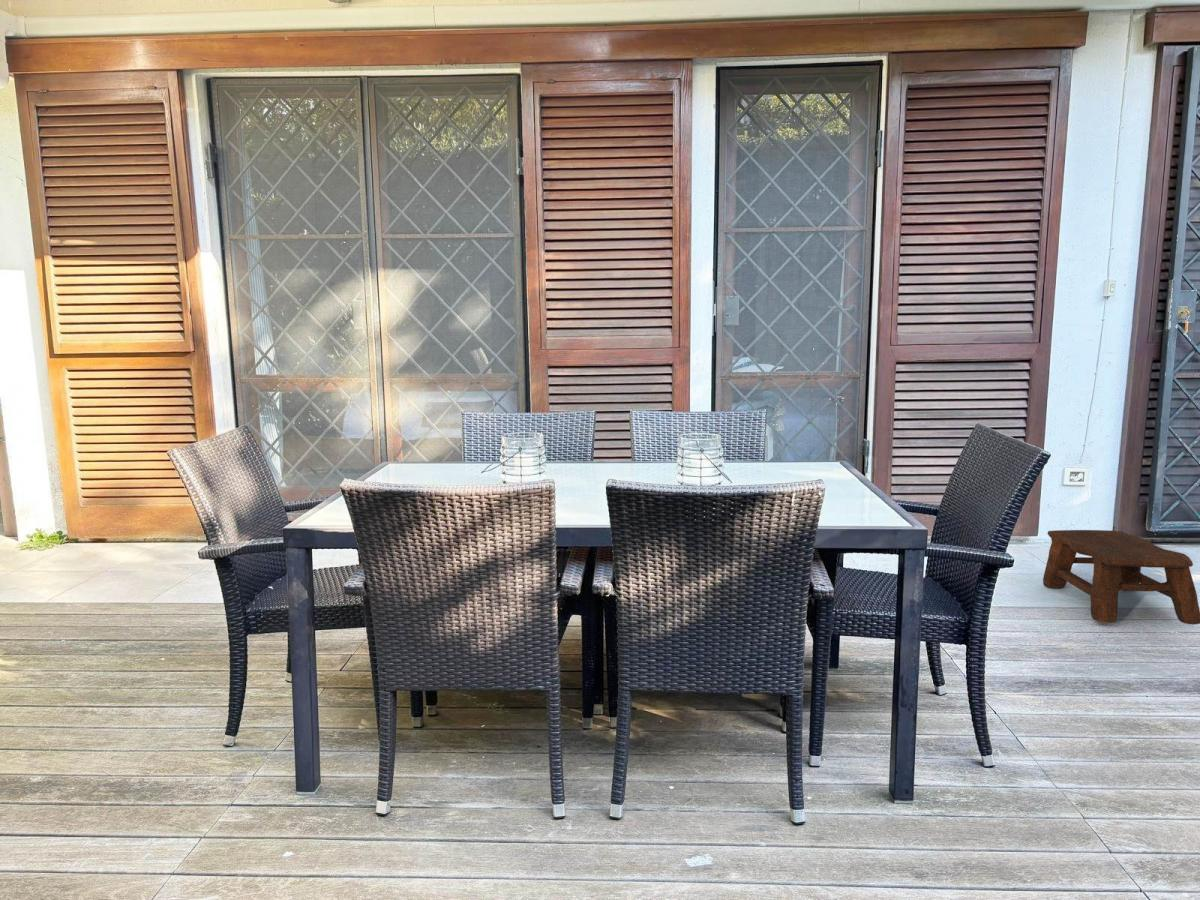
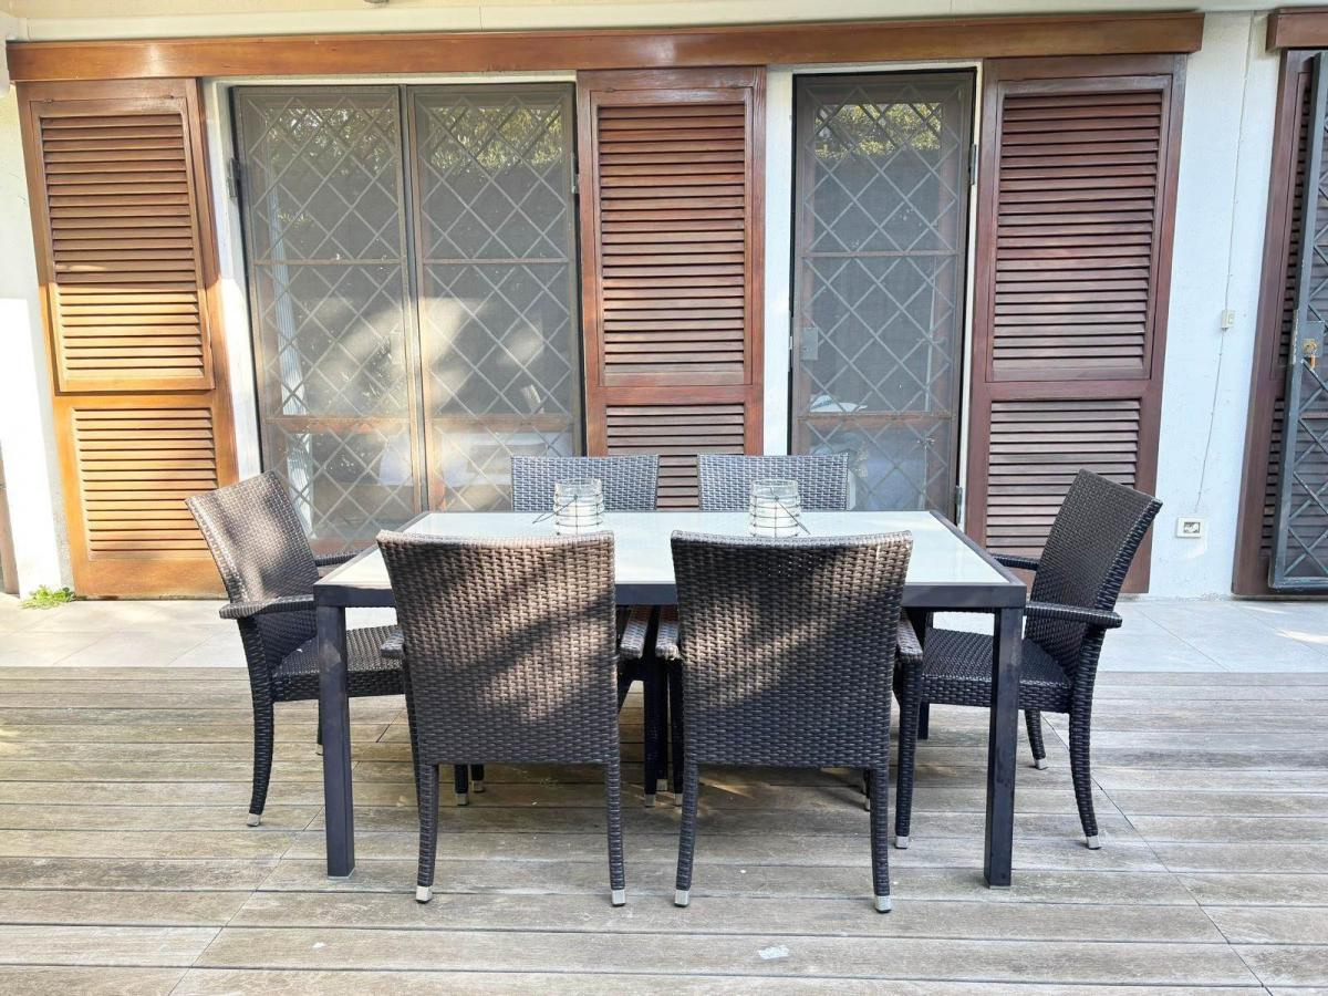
- stool [1042,529,1200,626]
